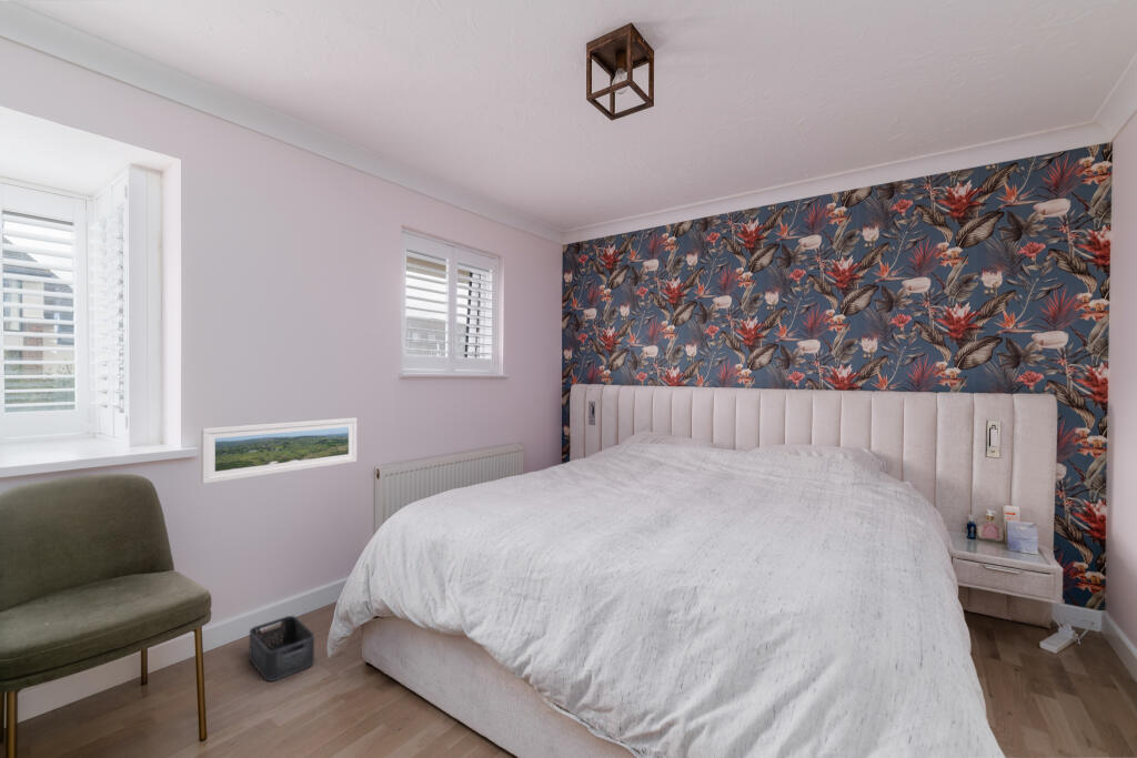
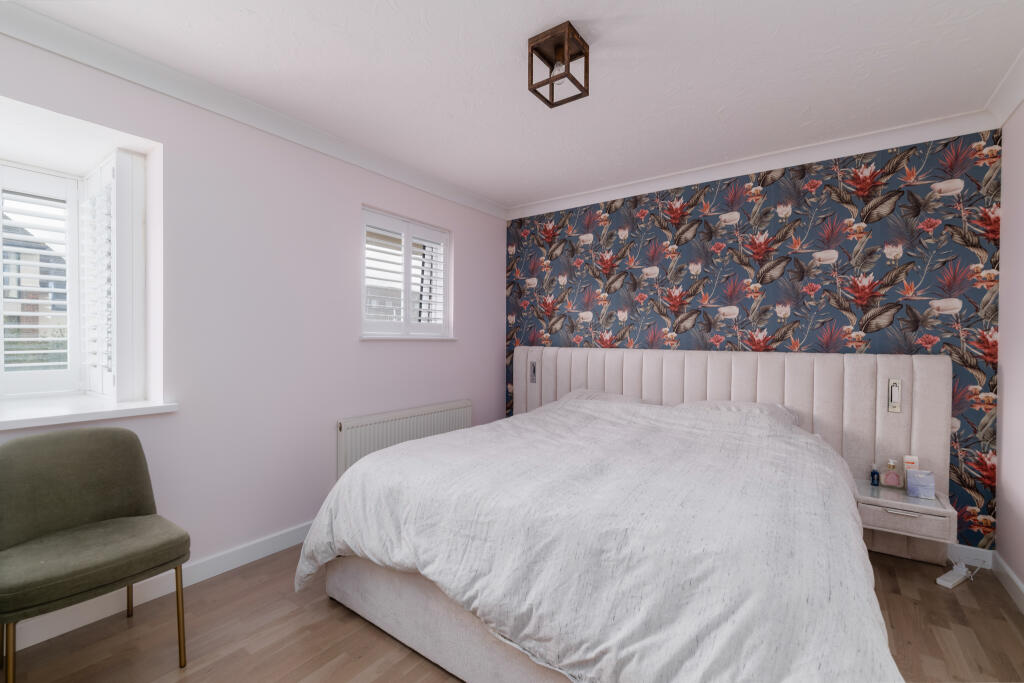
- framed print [200,417,359,485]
- storage bin [248,615,315,683]
